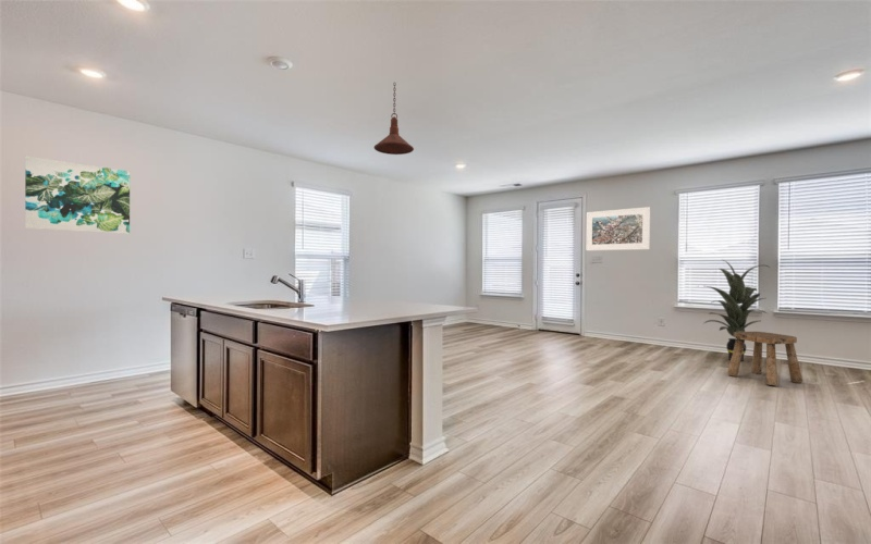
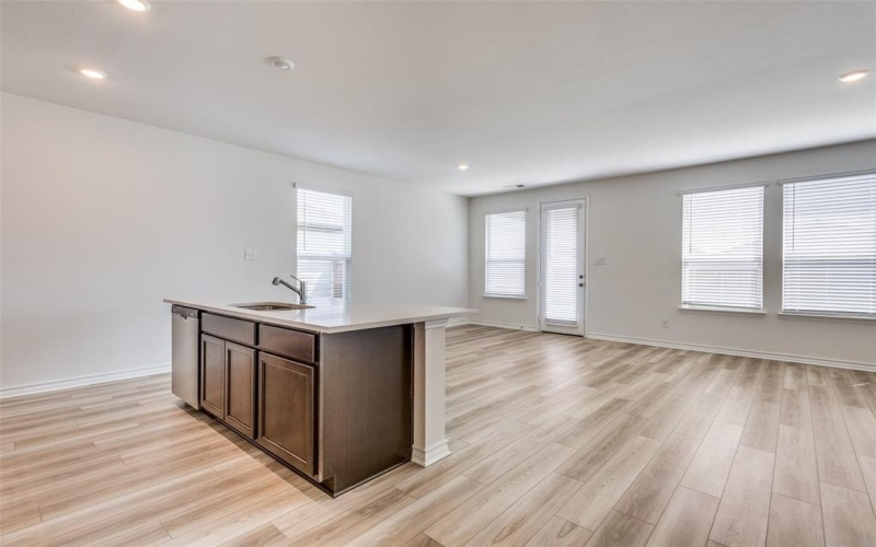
- stool [726,331,803,386]
- wall art [24,154,131,235]
- indoor plant [695,259,771,362]
- pendant light [373,82,415,156]
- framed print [585,206,651,251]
